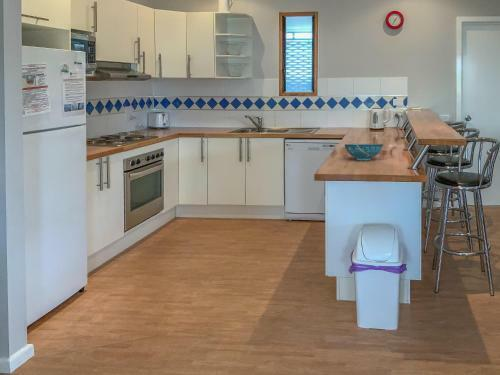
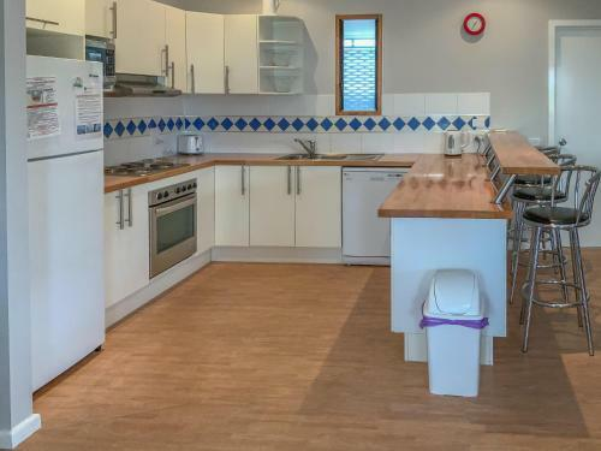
- decorative bowl [344,143,384,161]
